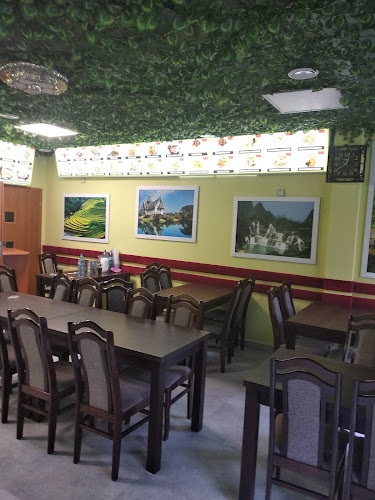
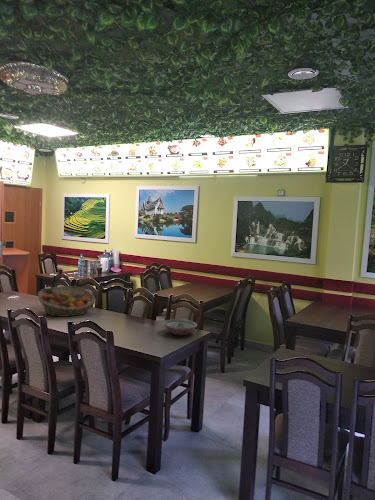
+ bowl [162,318,198,336]
+ fruit basket [37,285,96,318]
